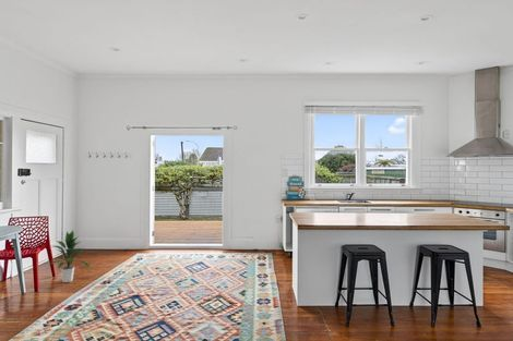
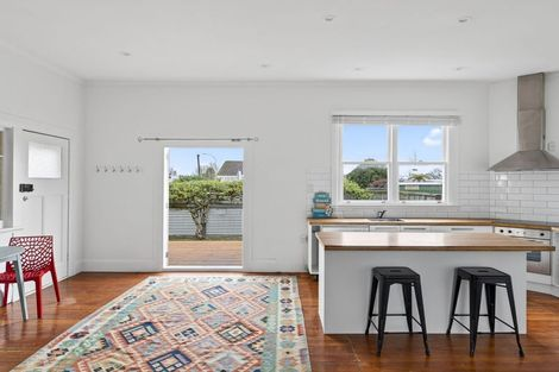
- indoor plant [47,230,91,283]
